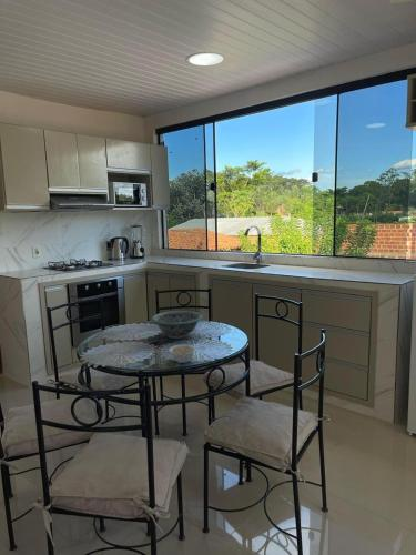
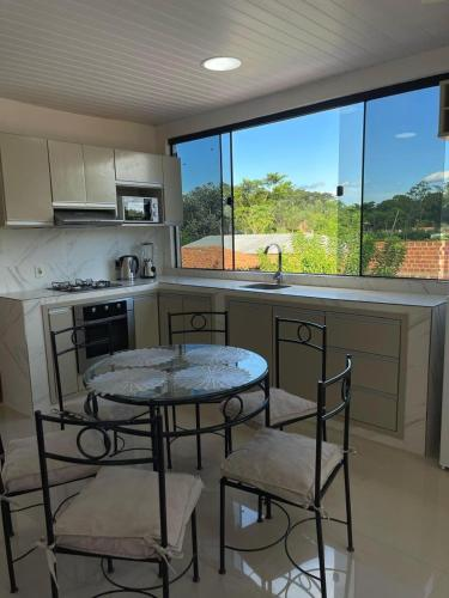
- legume [168,340,196,364]
- decorative bowl [151,310,204,340]
